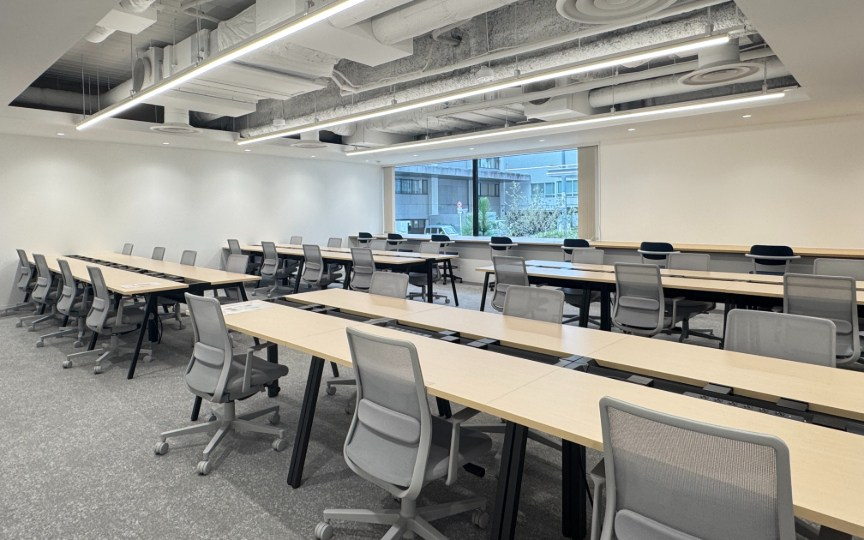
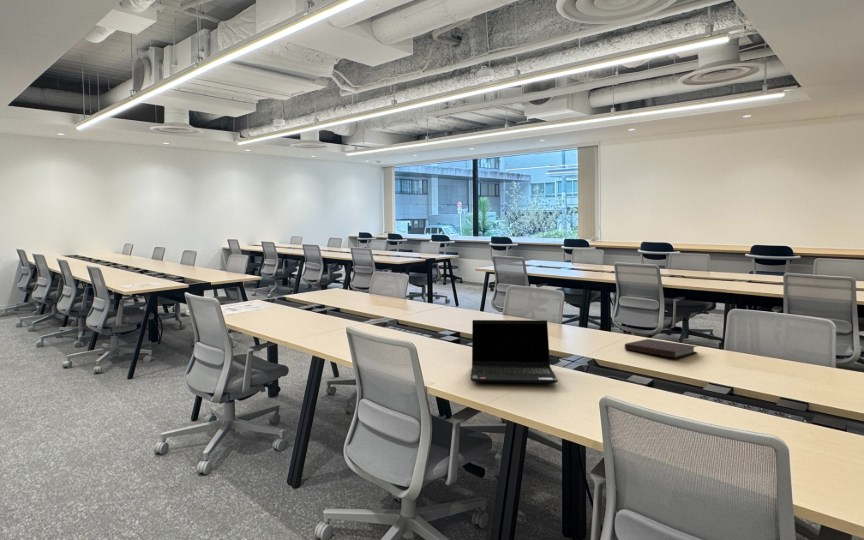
+ laptop computer [470,319,559,384]
+ notebook [624,338,699,359]
